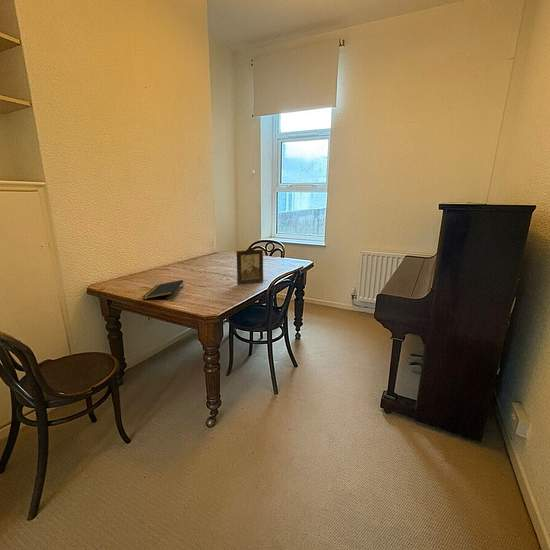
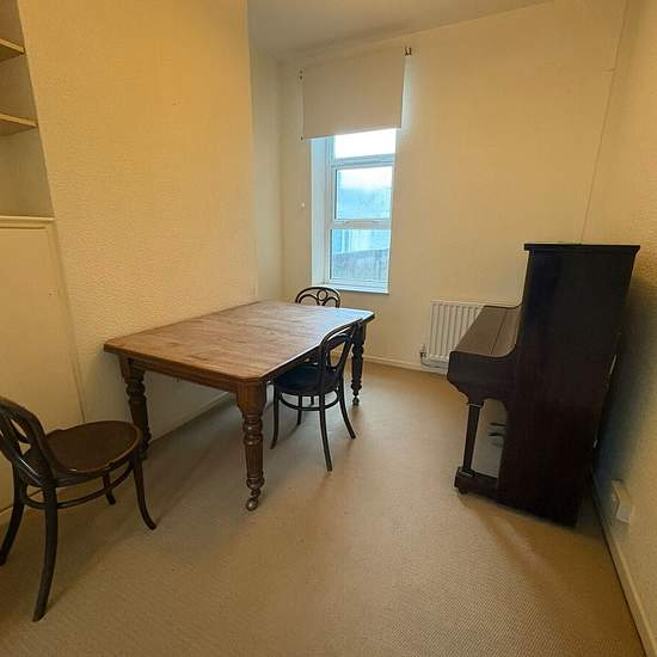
- notepad [142,279,184,300]
- photo frame [236,246,264,285]
